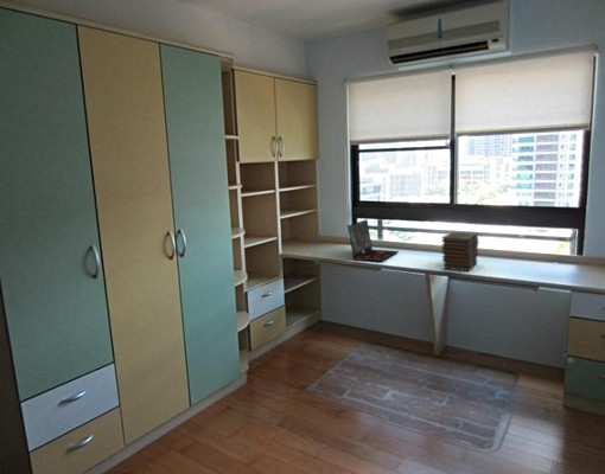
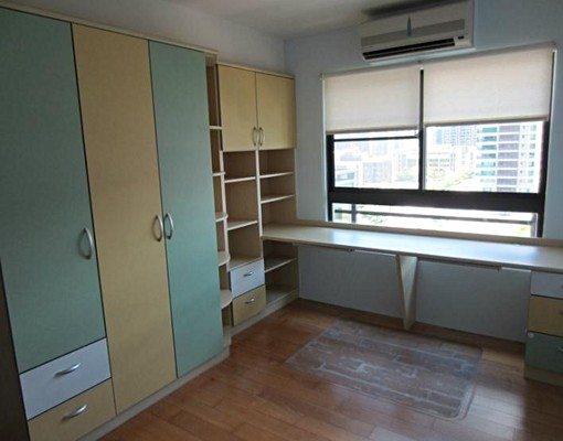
- laptop [346,218,400,263]
- book stack [440,231,479,273]
